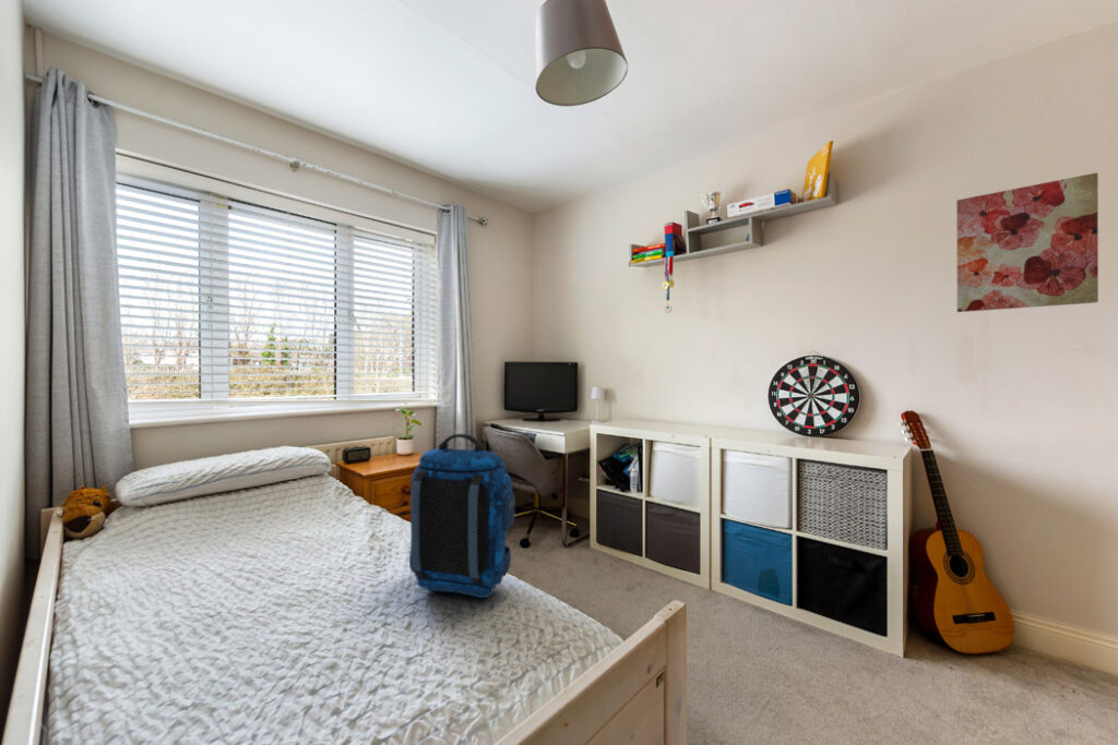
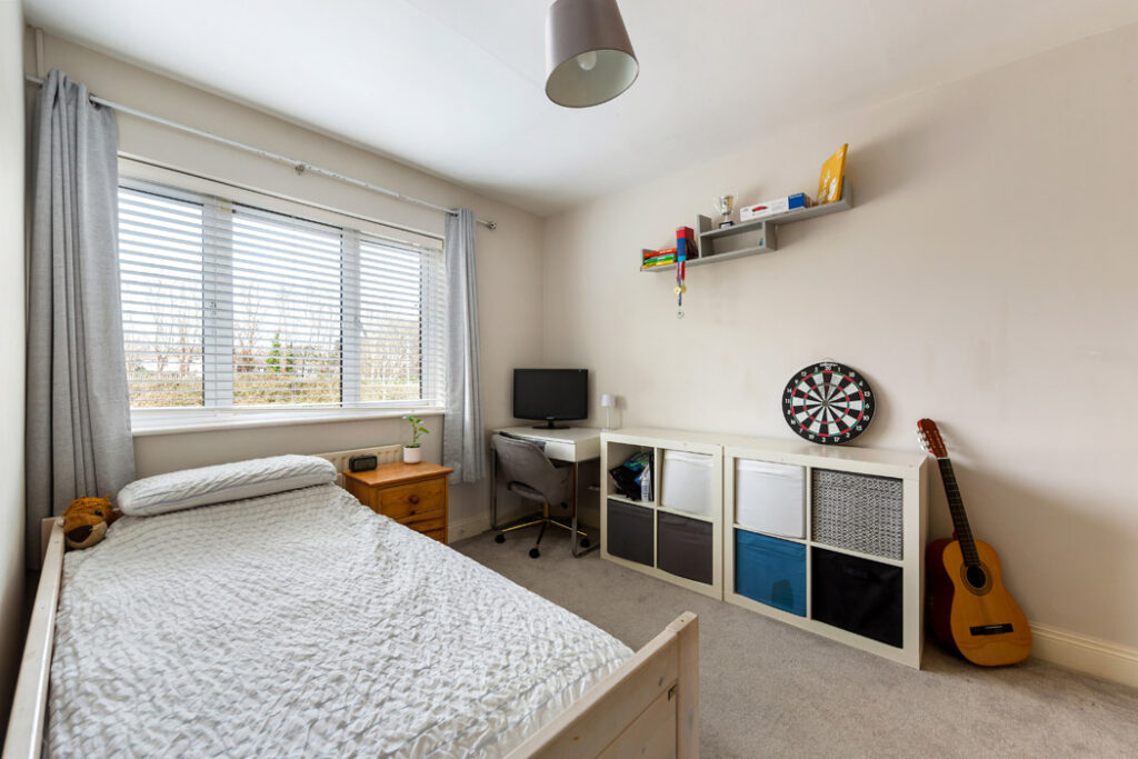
- backpack [408,433,516,599]
- wall art [955,171,1099,313]
